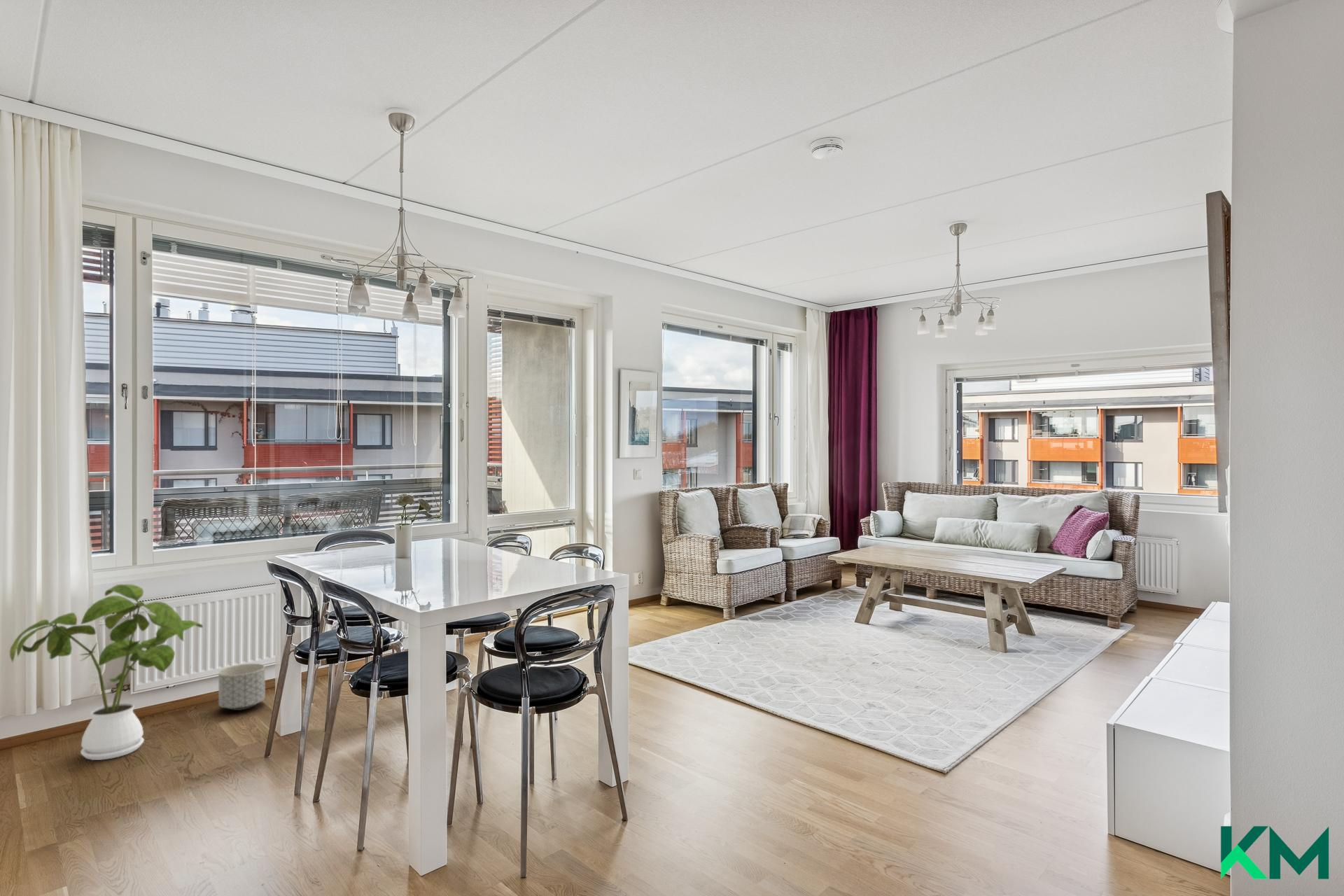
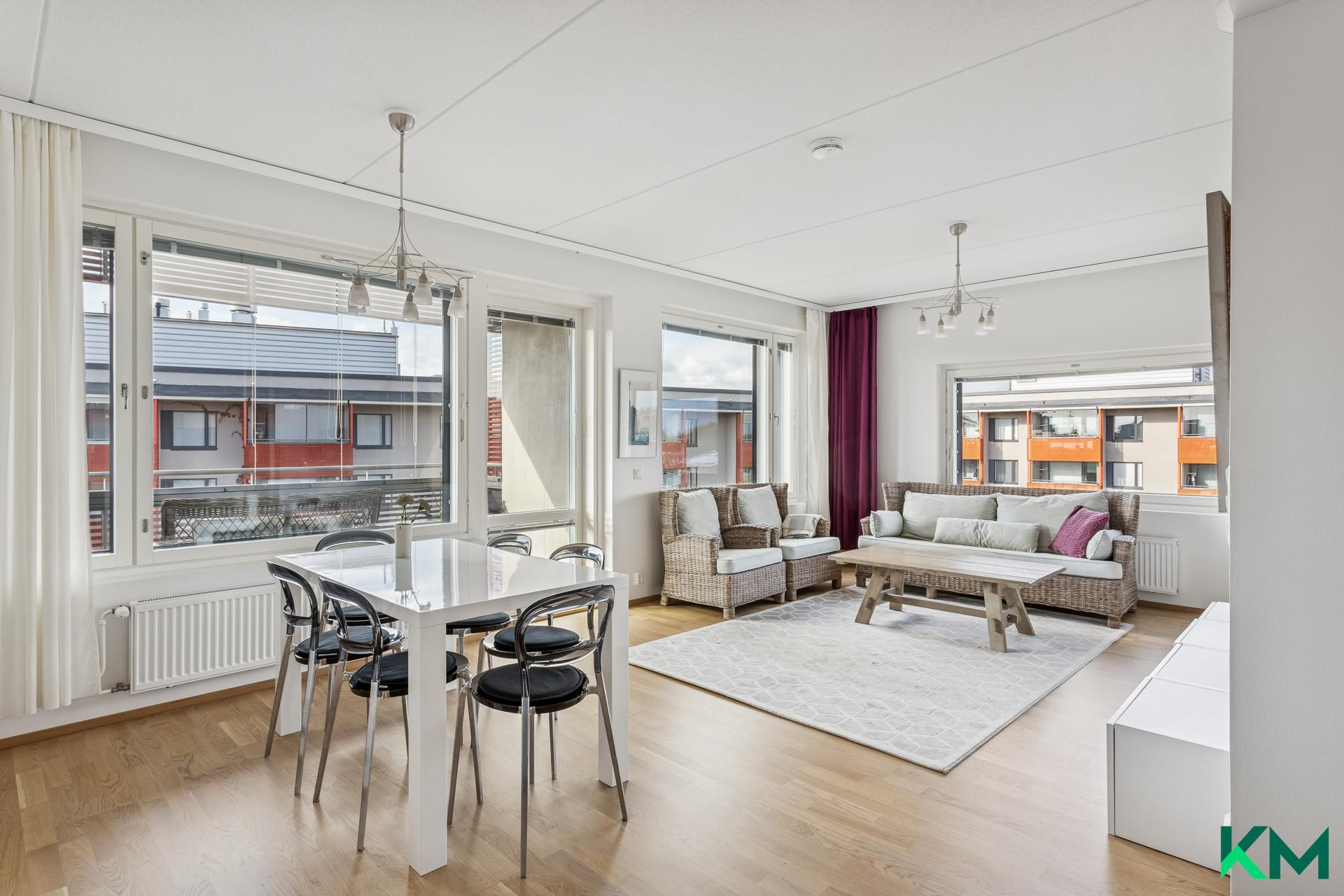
- house plant [9,584,204,761]
- planter [218,663,266,711]
